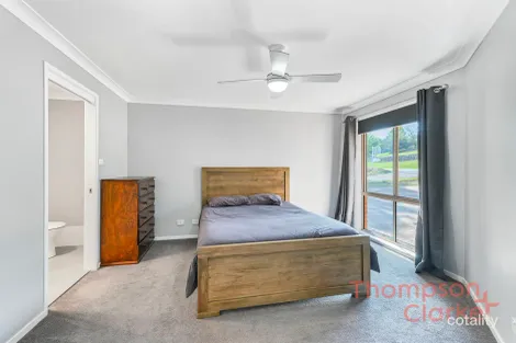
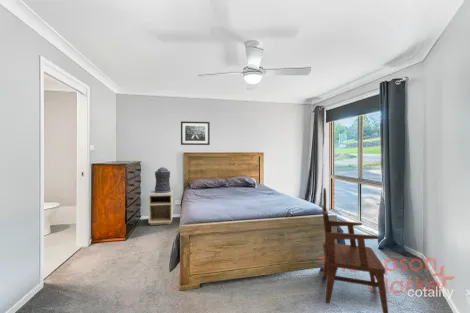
+ nightstand [147,189,174,226]
+ wall art [180,120,211,146]
+ armchair [321,187,389,313]
+ incense holder [153,166,171,193]
